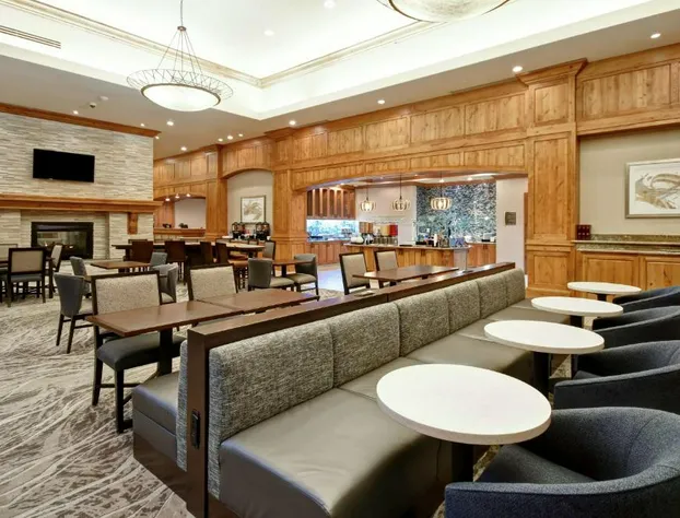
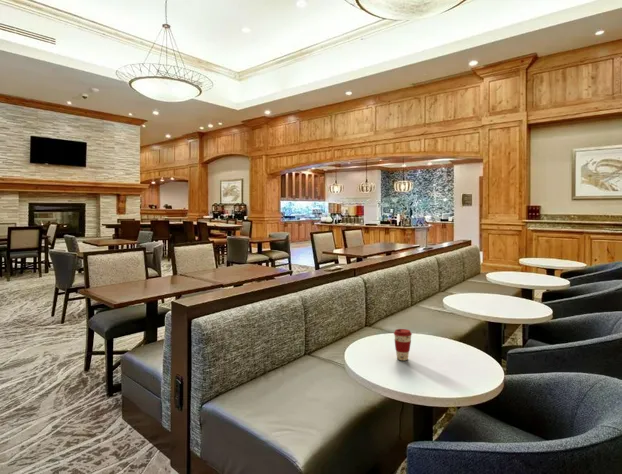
+ coffee cup [393,328,413,361]
